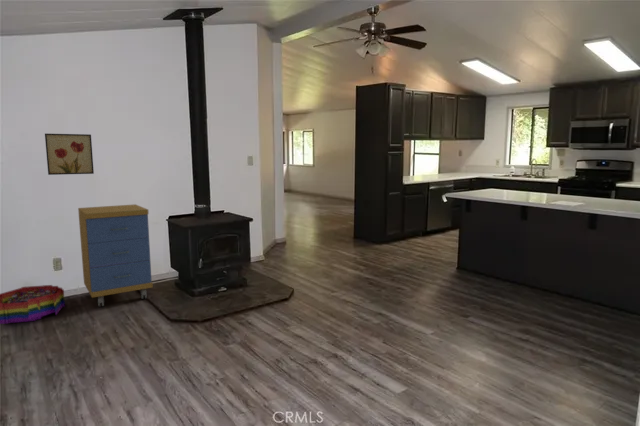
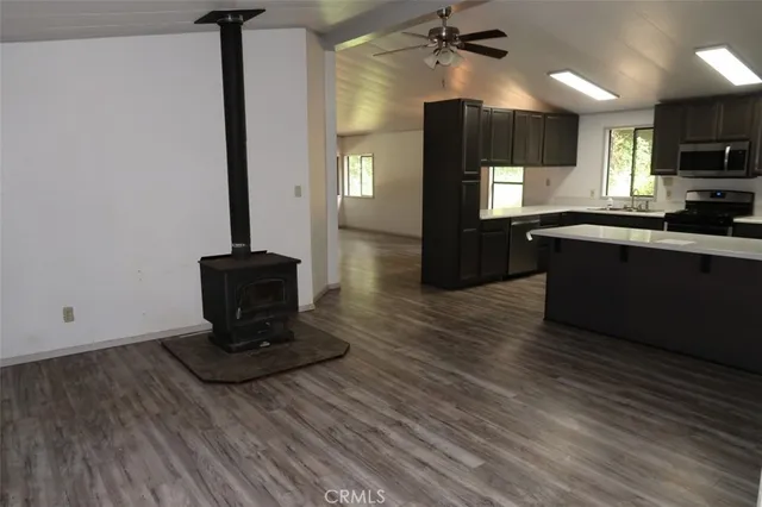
- storage cabinet [77,203,154,307]
- wall art [44,133,95,176]
- storage bin [0,284,66,325]
